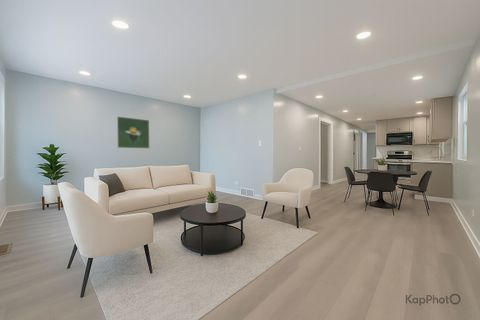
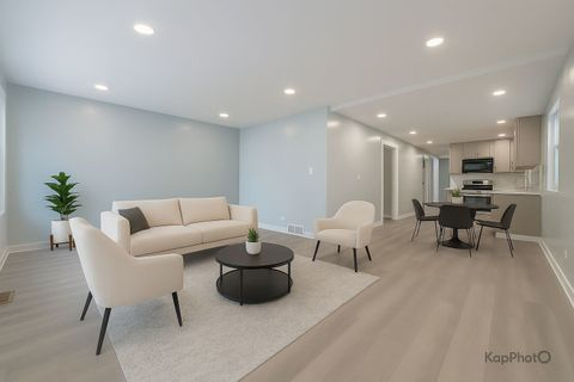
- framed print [116,115,150,150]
